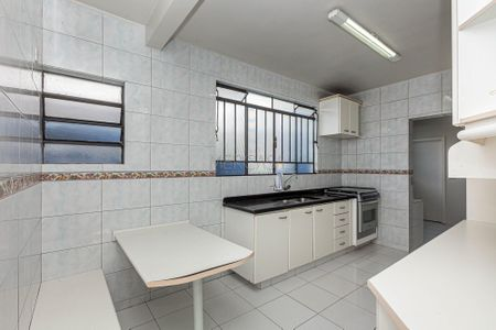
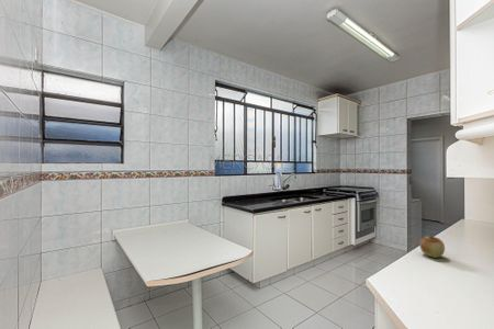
+ apple [419,235,446,259]
